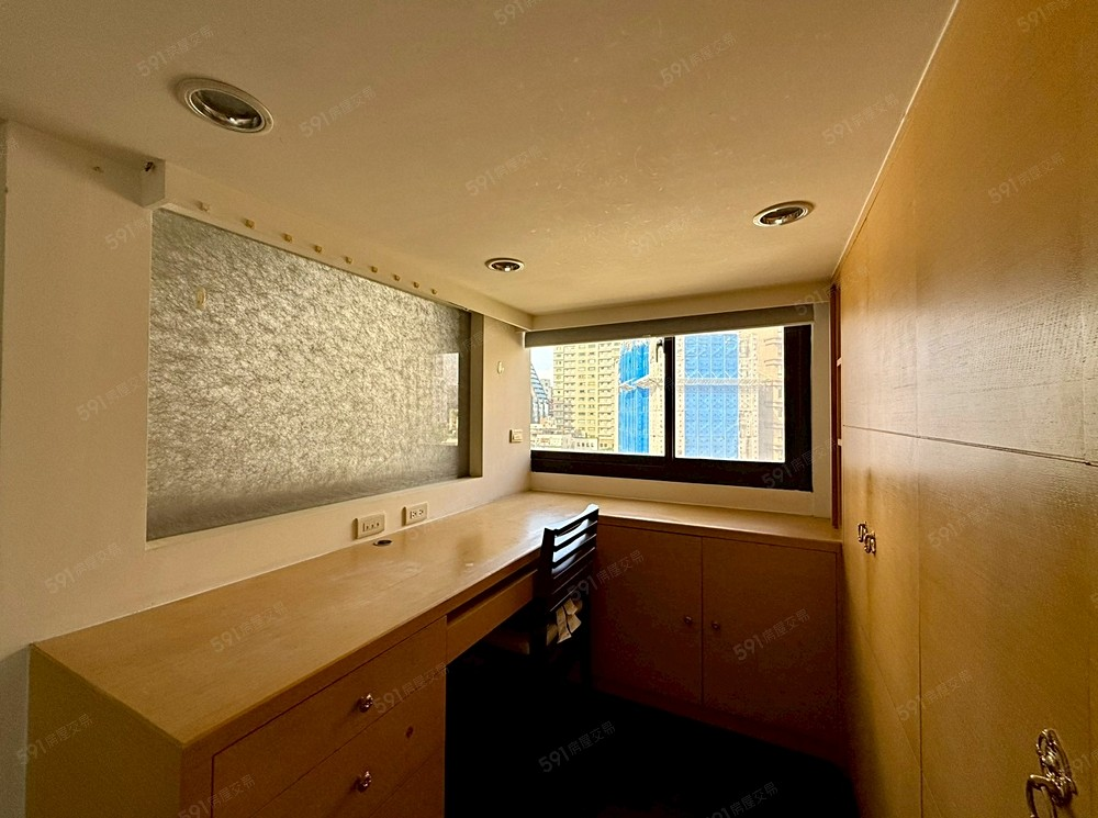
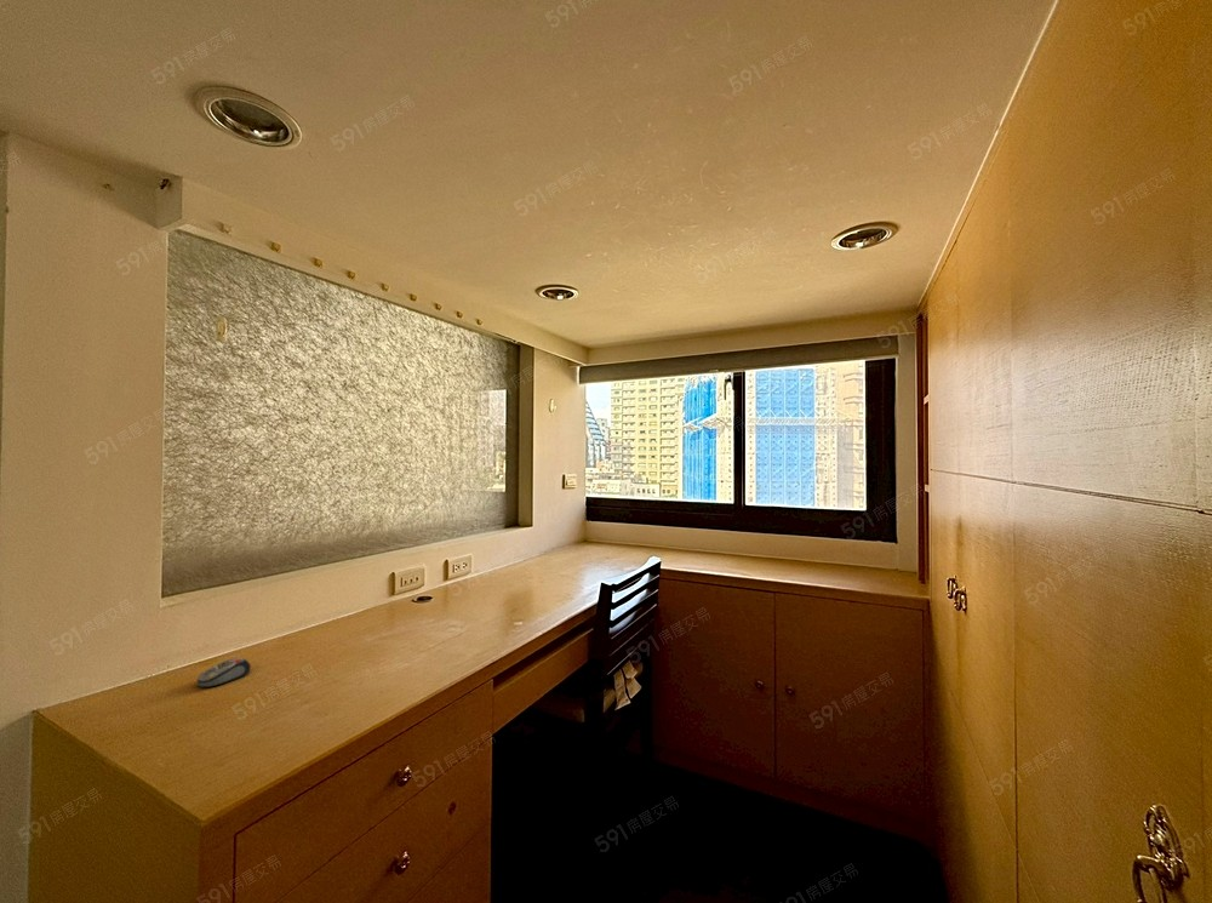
+ computer mouse [196,657,252,688]
